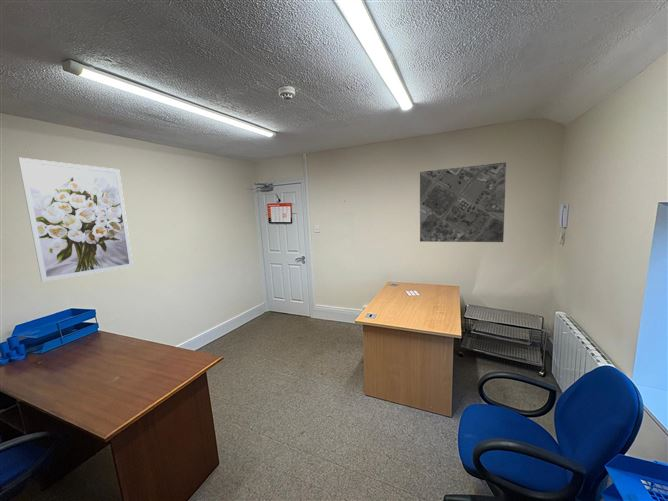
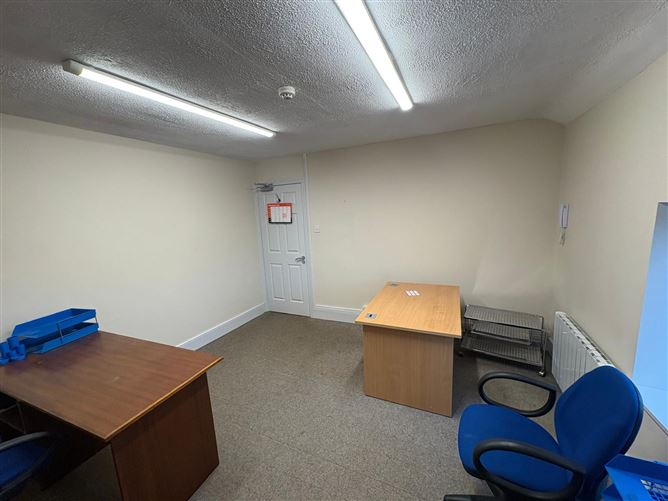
- map [419,162,507,243]
- wall art [17,157,134,283]
